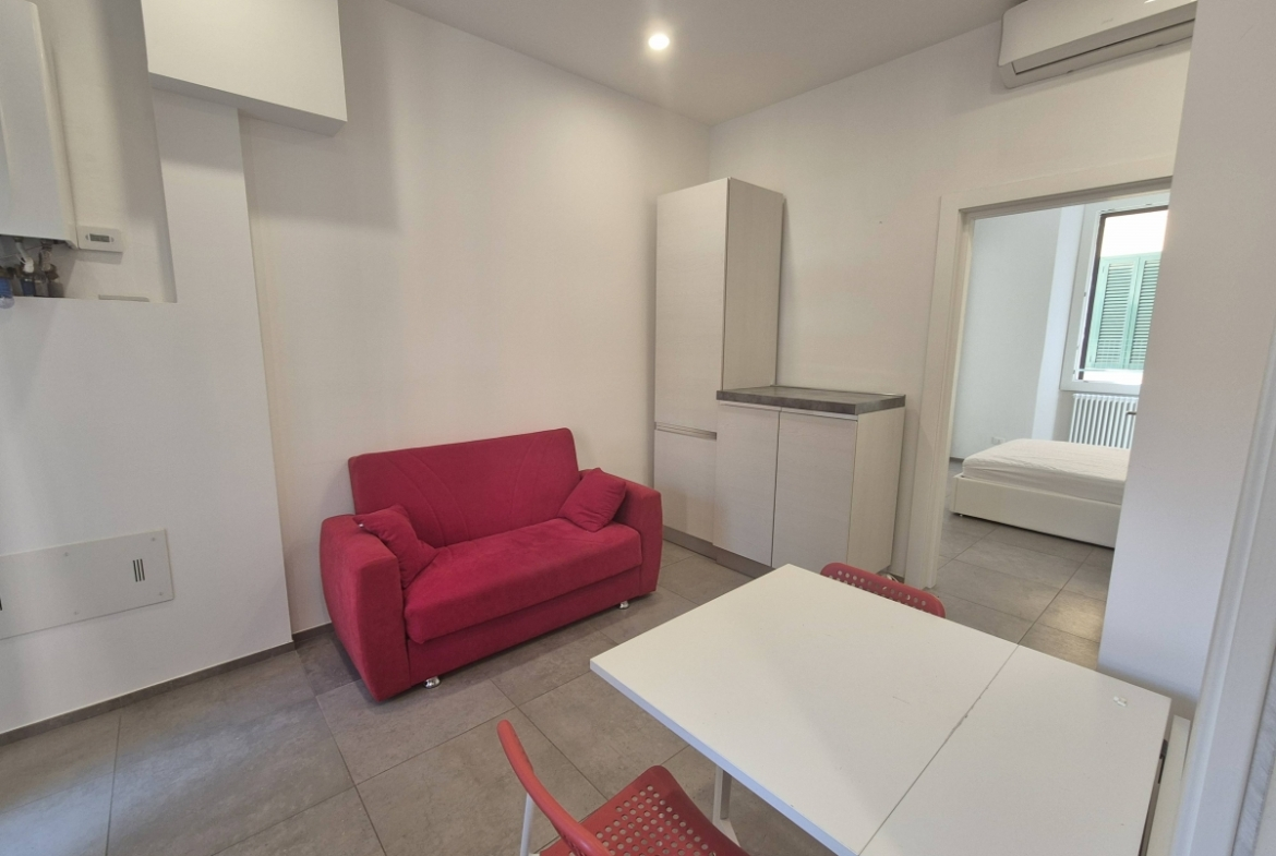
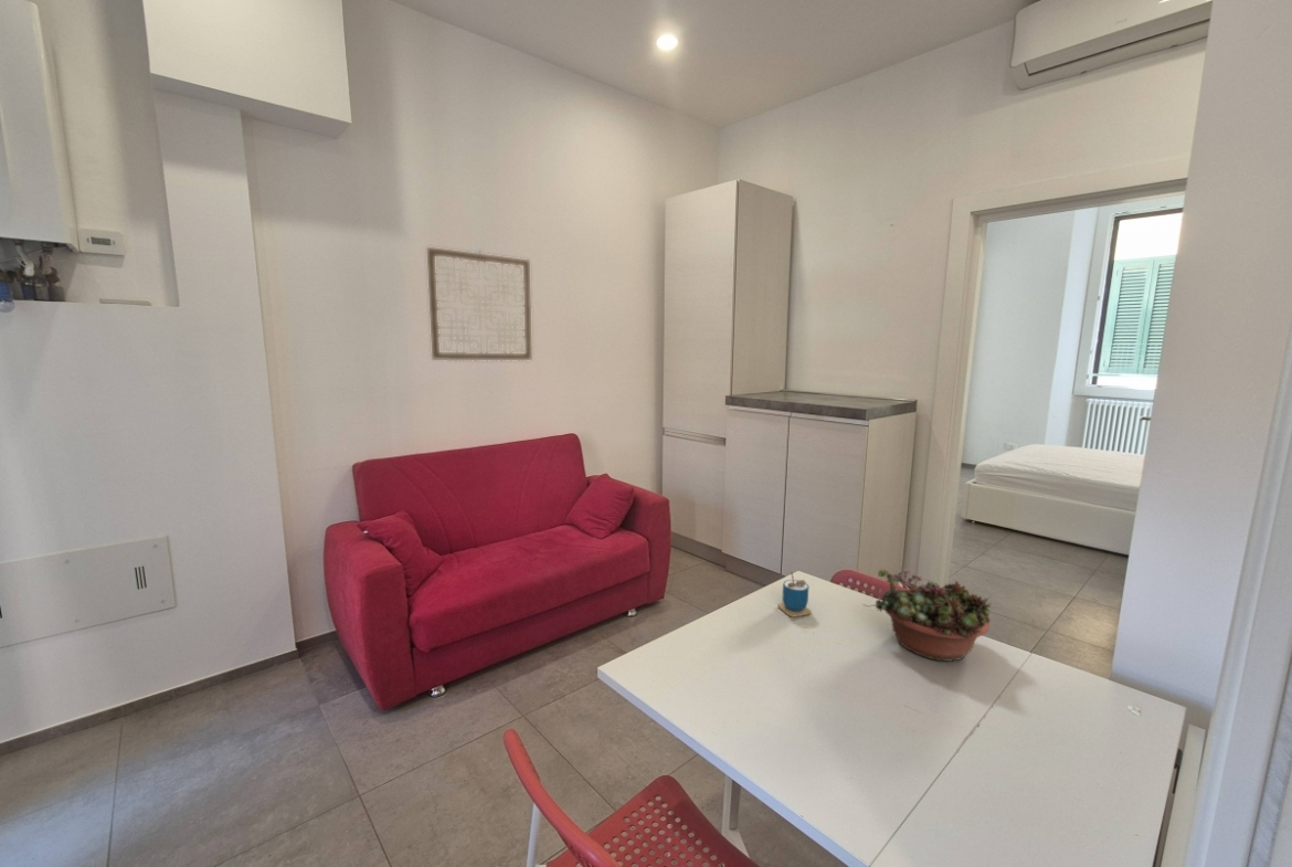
+ cup [777,570,813,617]
+ succulent planter [861,568,994,663]
+ wall art [426,246,532,361]
